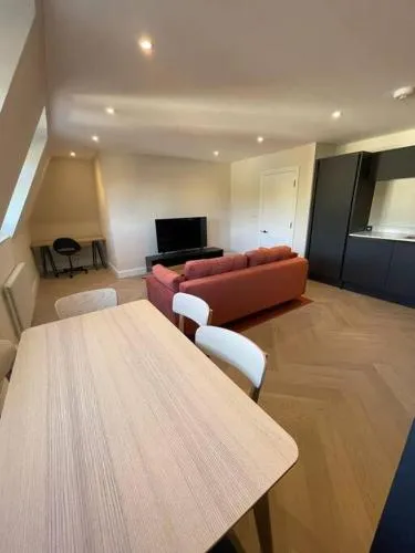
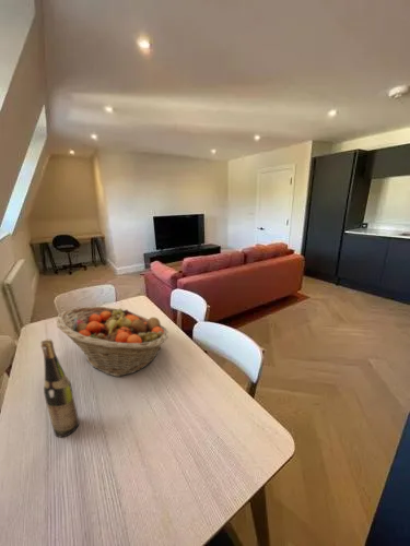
+ fruit basket [56,306,169,378]
+ wine bottle [39,337,80,438]
